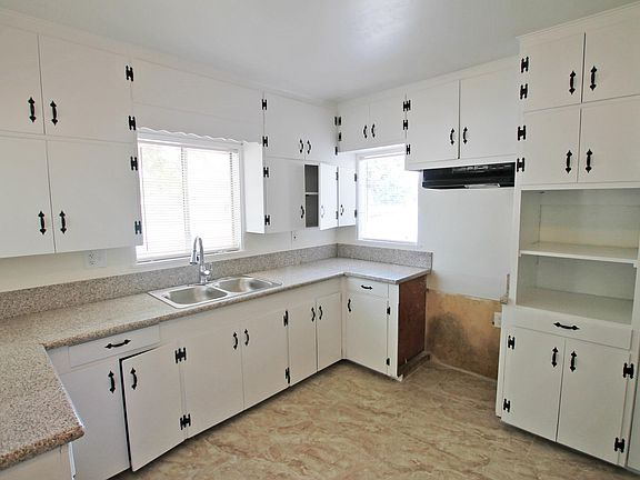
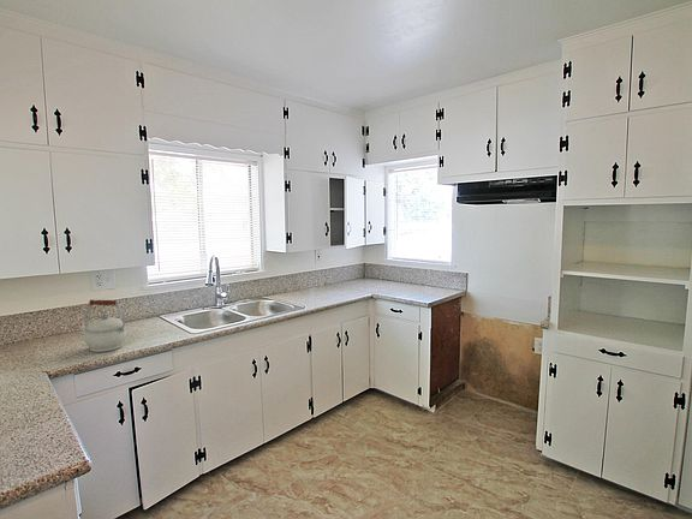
+ kettle [78,299,127,353]
